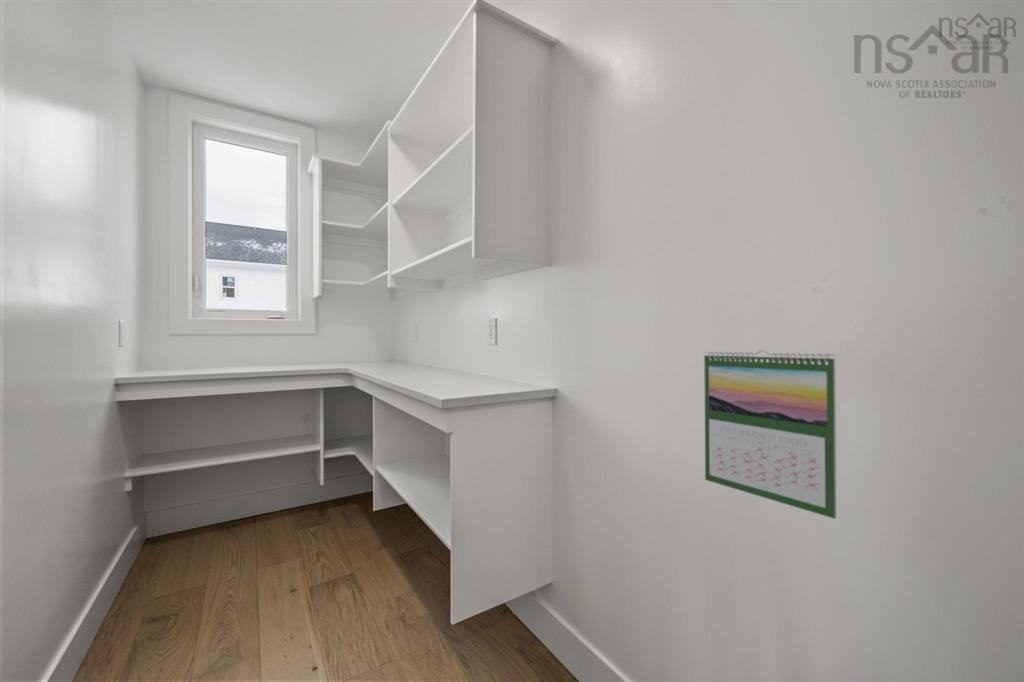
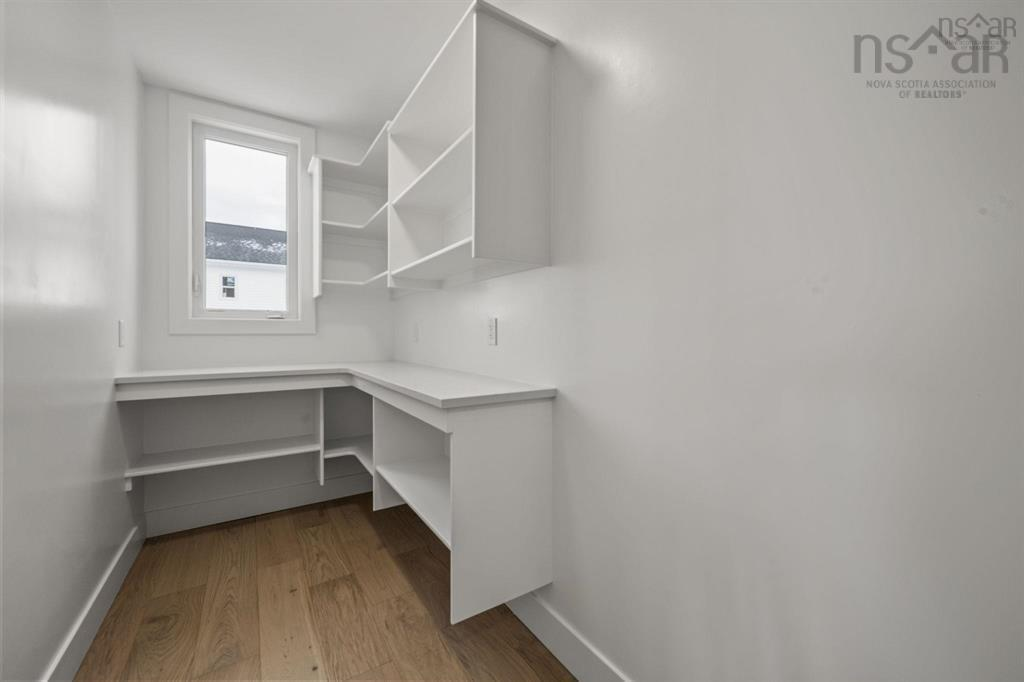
- calendar [703,349,837,520]
